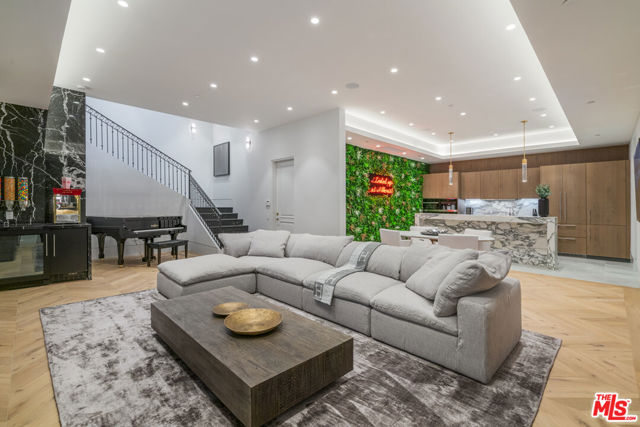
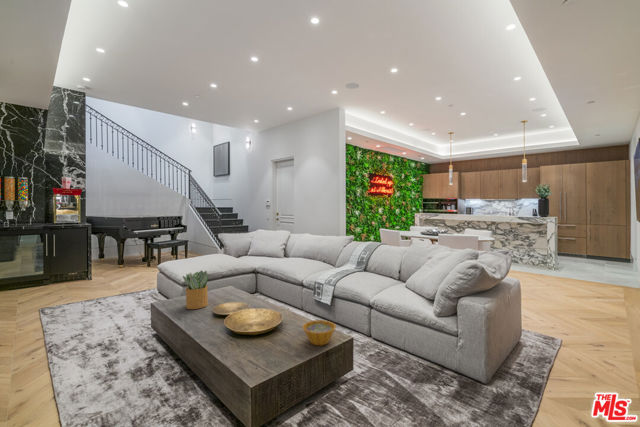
+ bowl [302,319,337,346]
+ potted plant [182,270,210,310]
